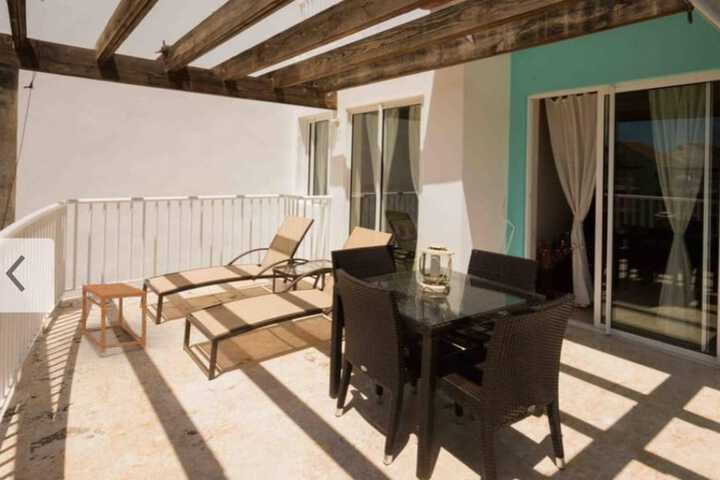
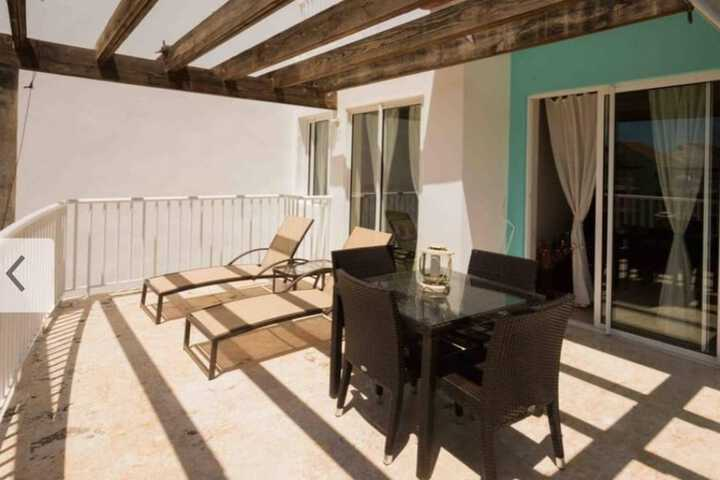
- side table [81,282,148,354]
